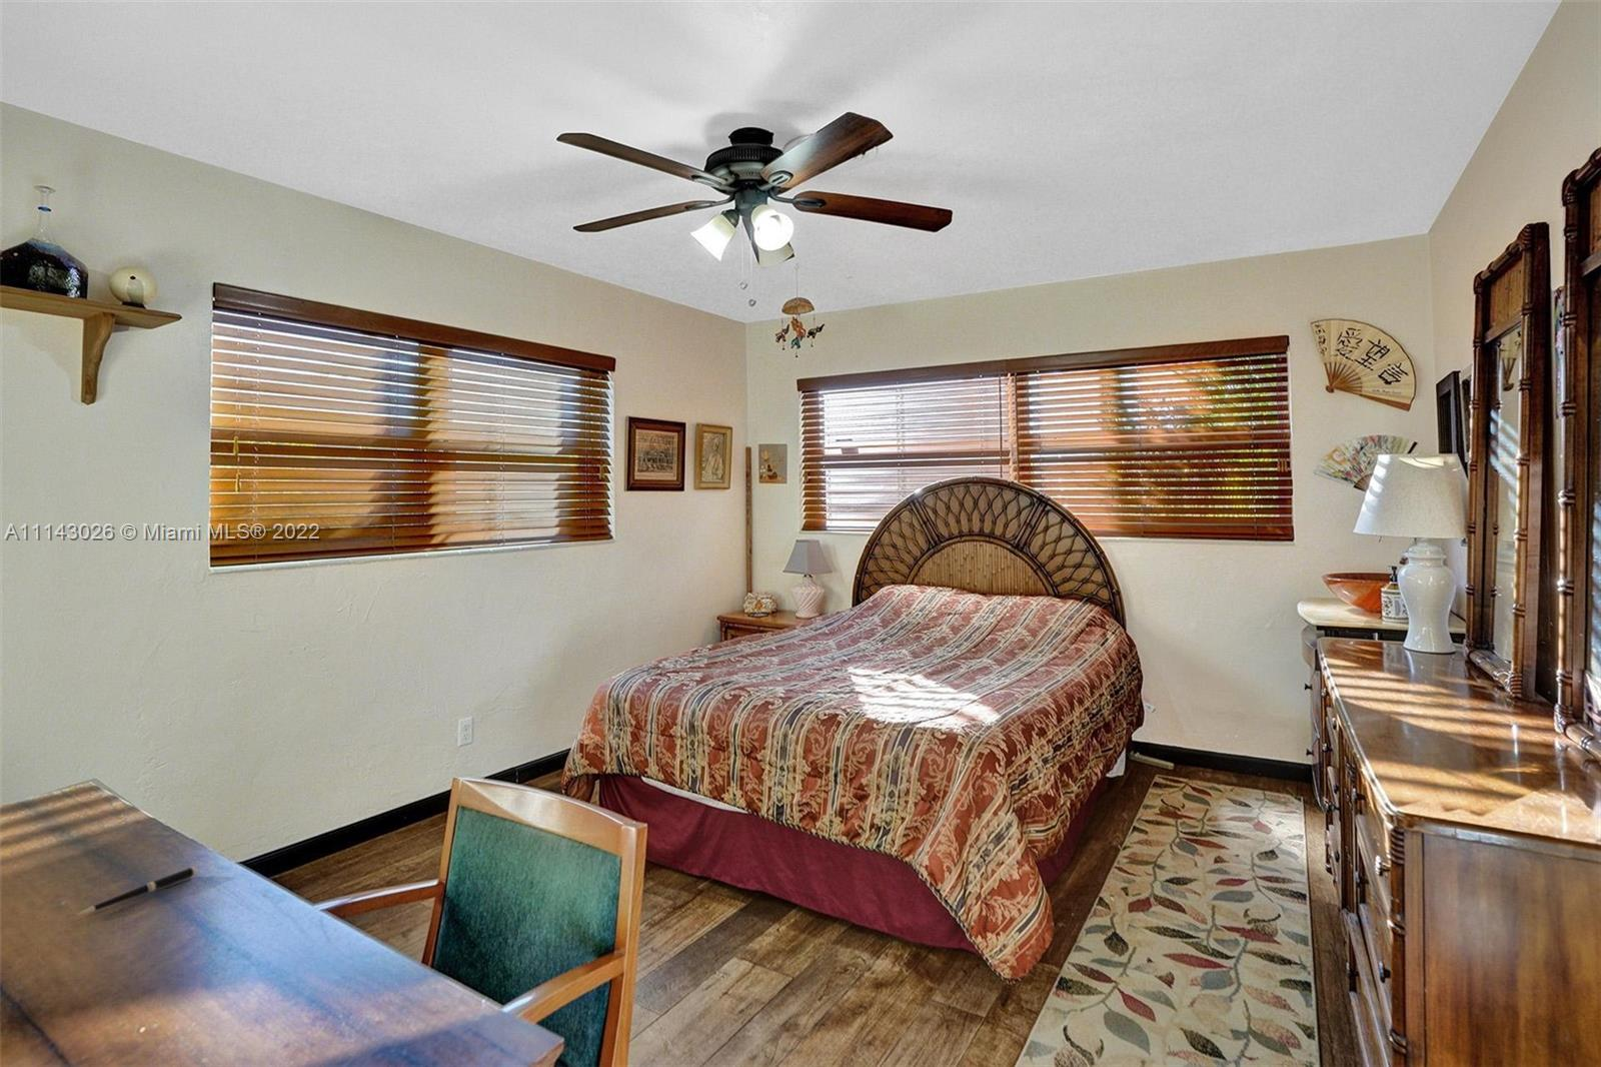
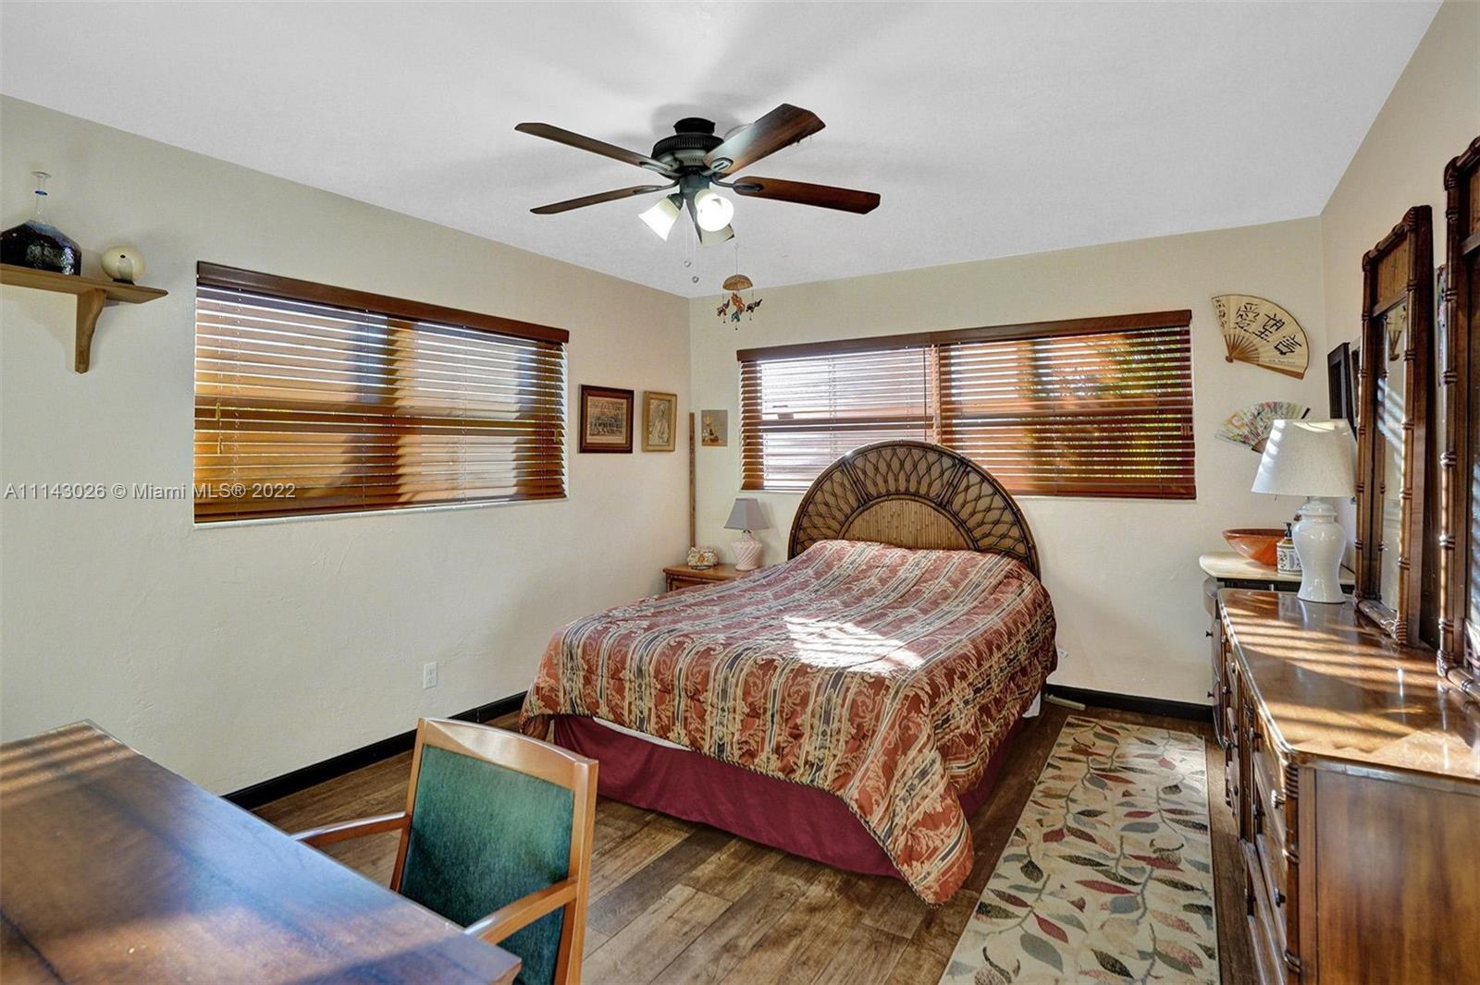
- pen [76,866,198,916]
